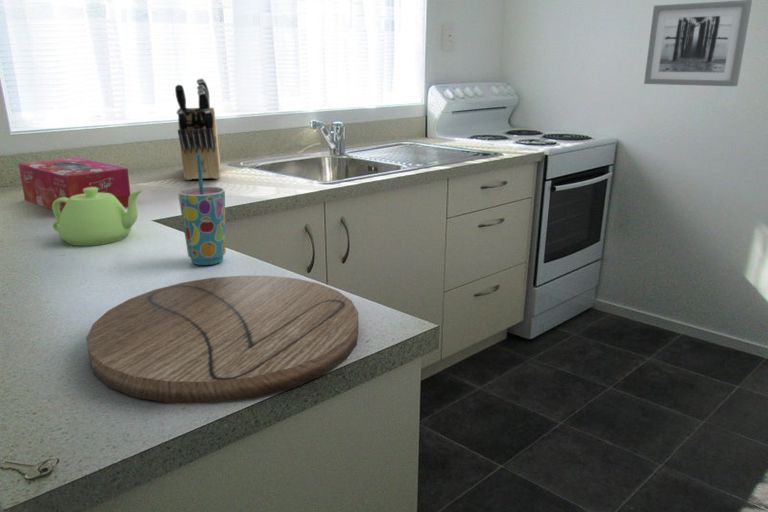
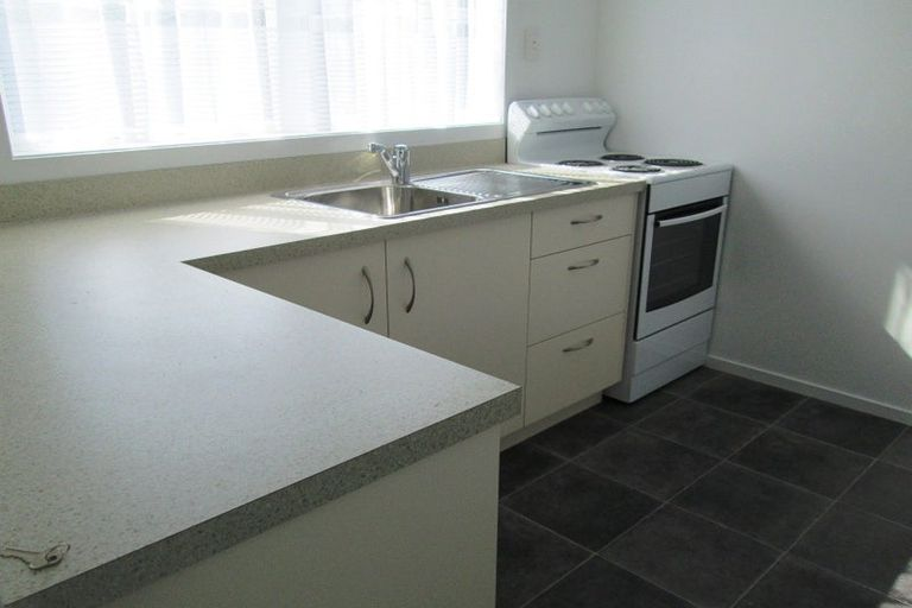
- cup [177,154,227,266]
- teapot [51,187,144,247]
- wall art [643,0,753,87]
- cutting board [85,275,359,404]
- knife block [174,77,221,181]
- tissue box [17,156,131,213]
